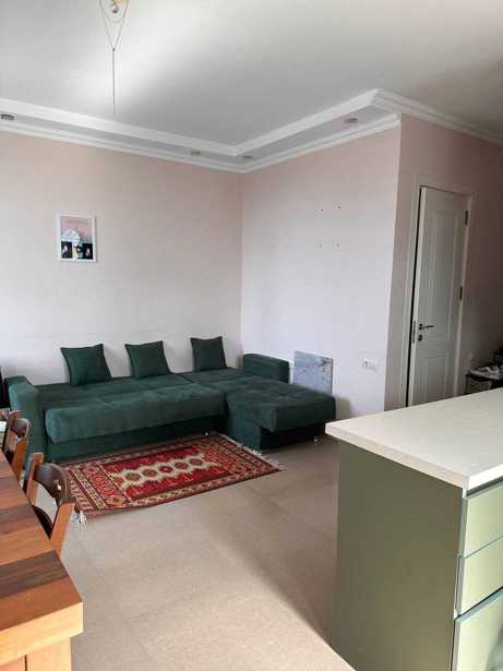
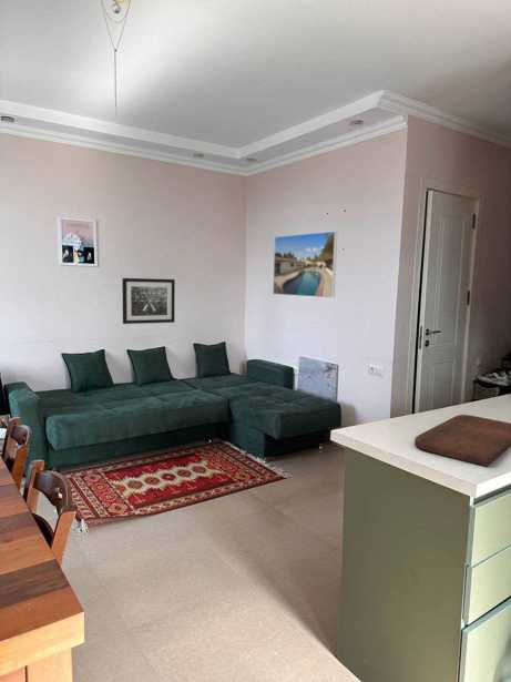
+ wall art [121,277,176,325]
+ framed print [272,231,338,298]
+ cutting board [413,414,511,467]
